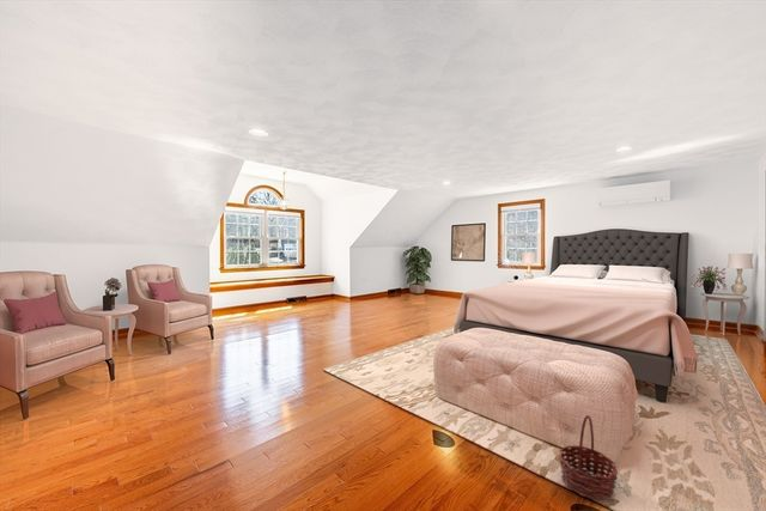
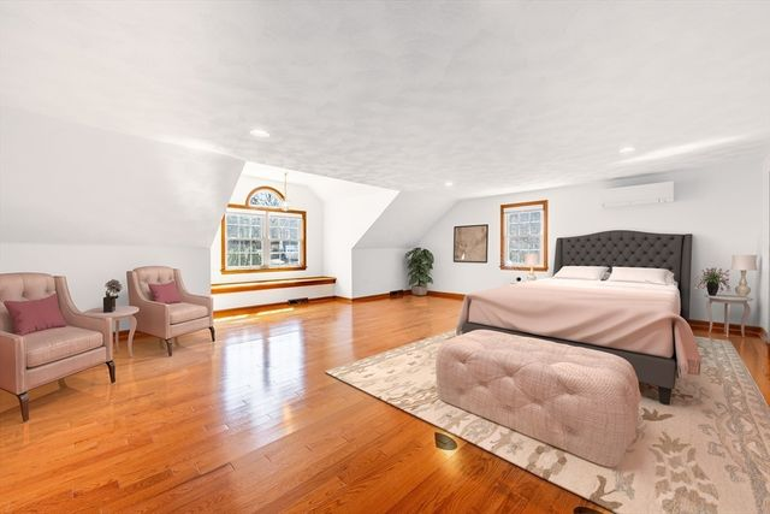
- basket [558,414,620,501]
